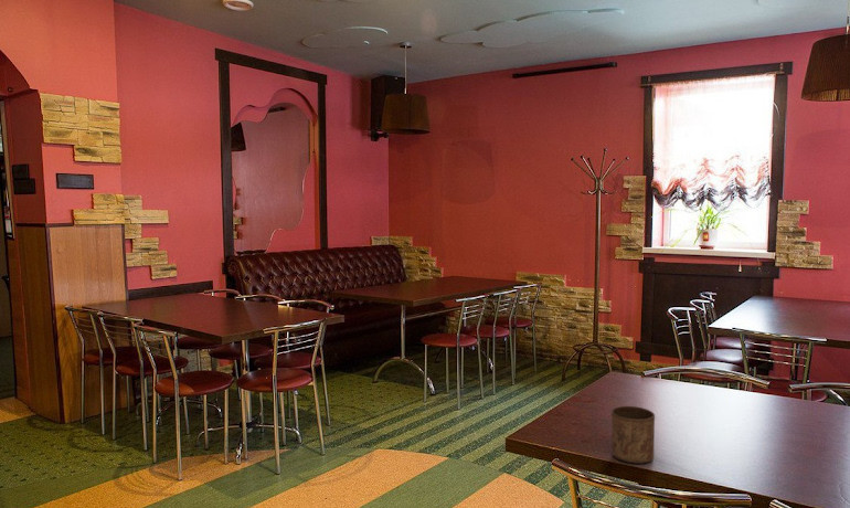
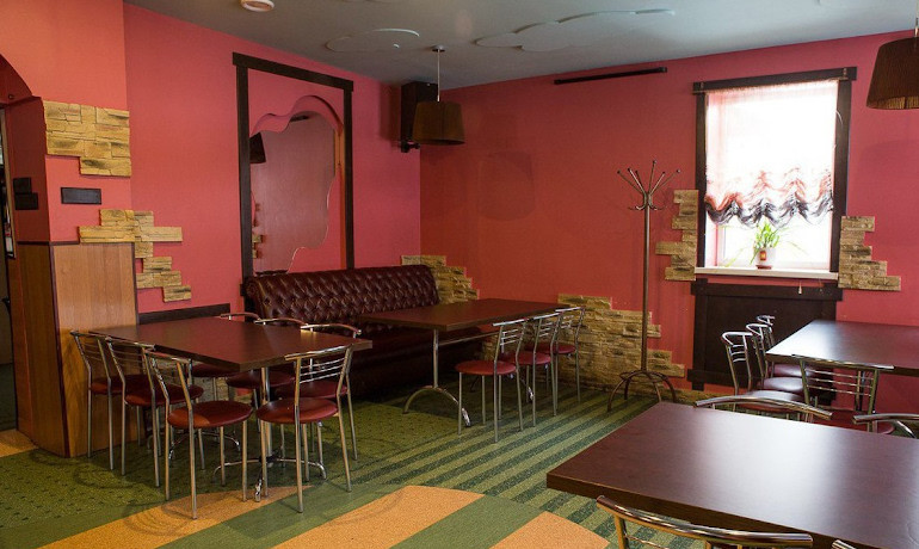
- cup [610,405,656,465]
